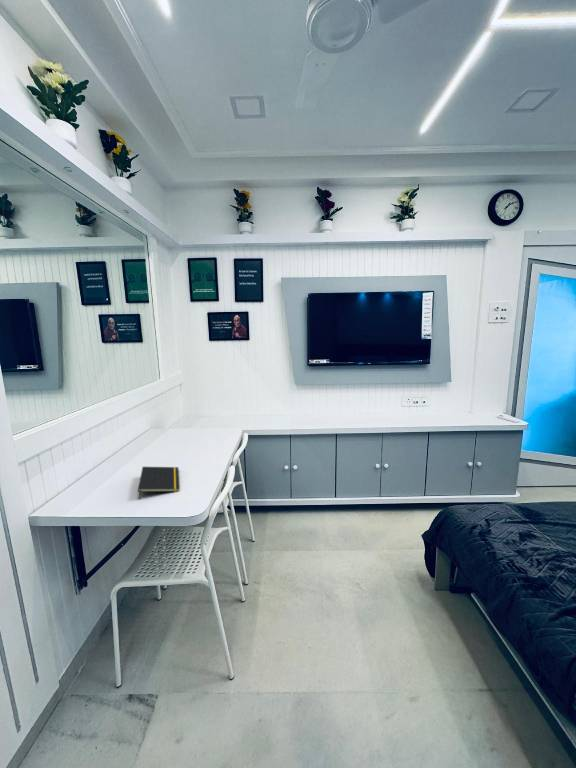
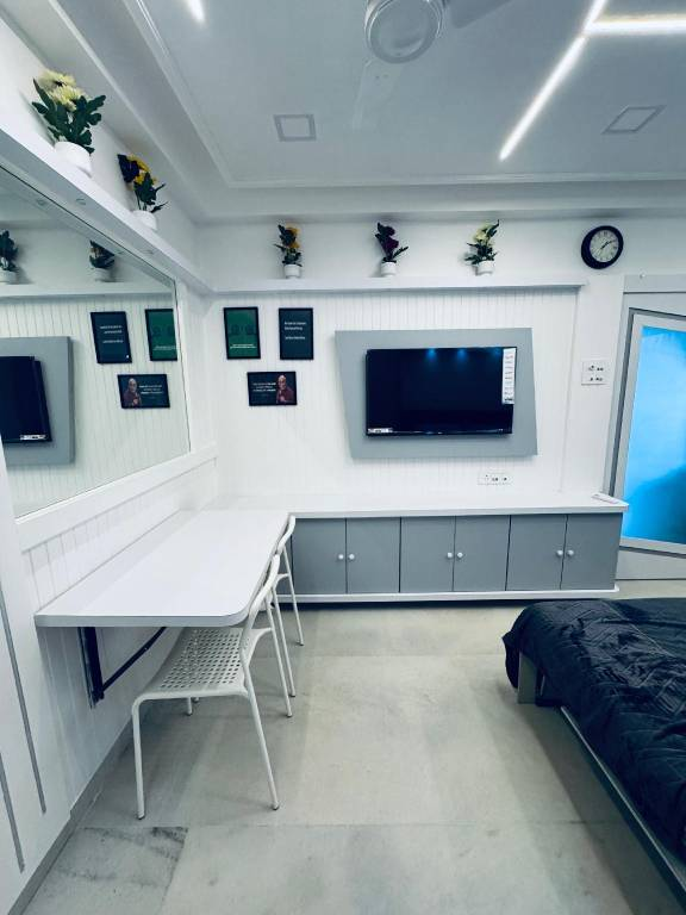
- notepad [137,466,181,501]
